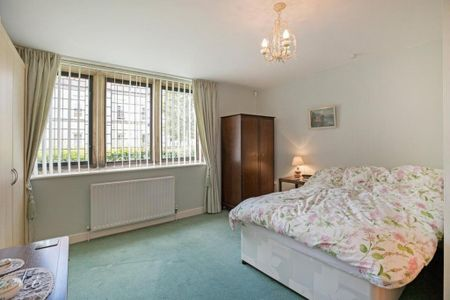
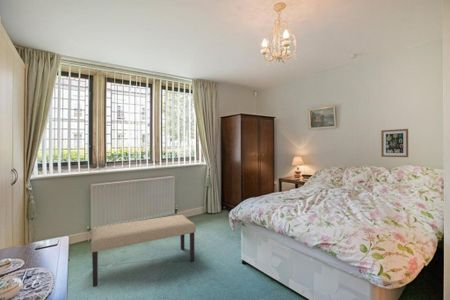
+ bench [90,214,197,288]
+ wall art [380,128,409,158]
